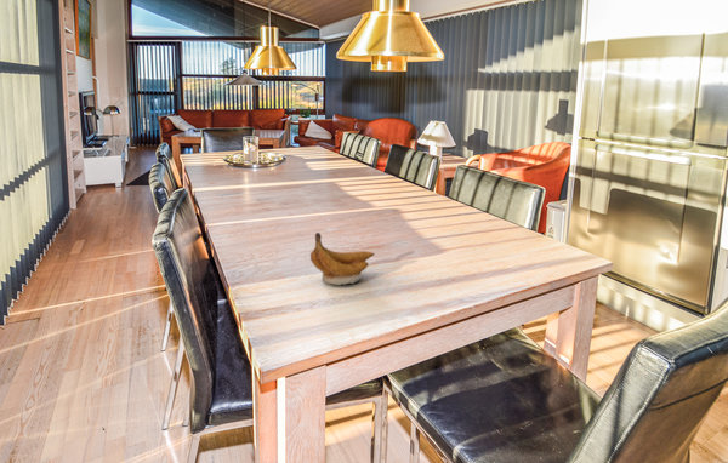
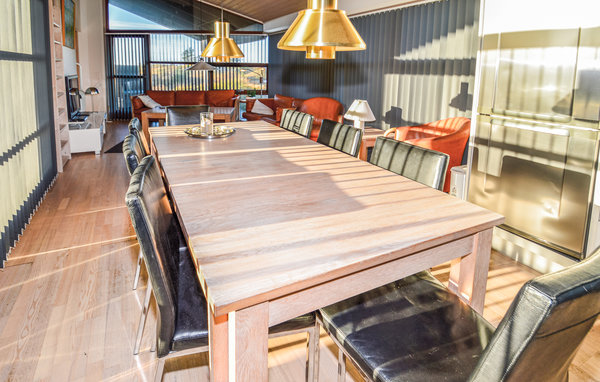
- banana [309,232,376,286]
